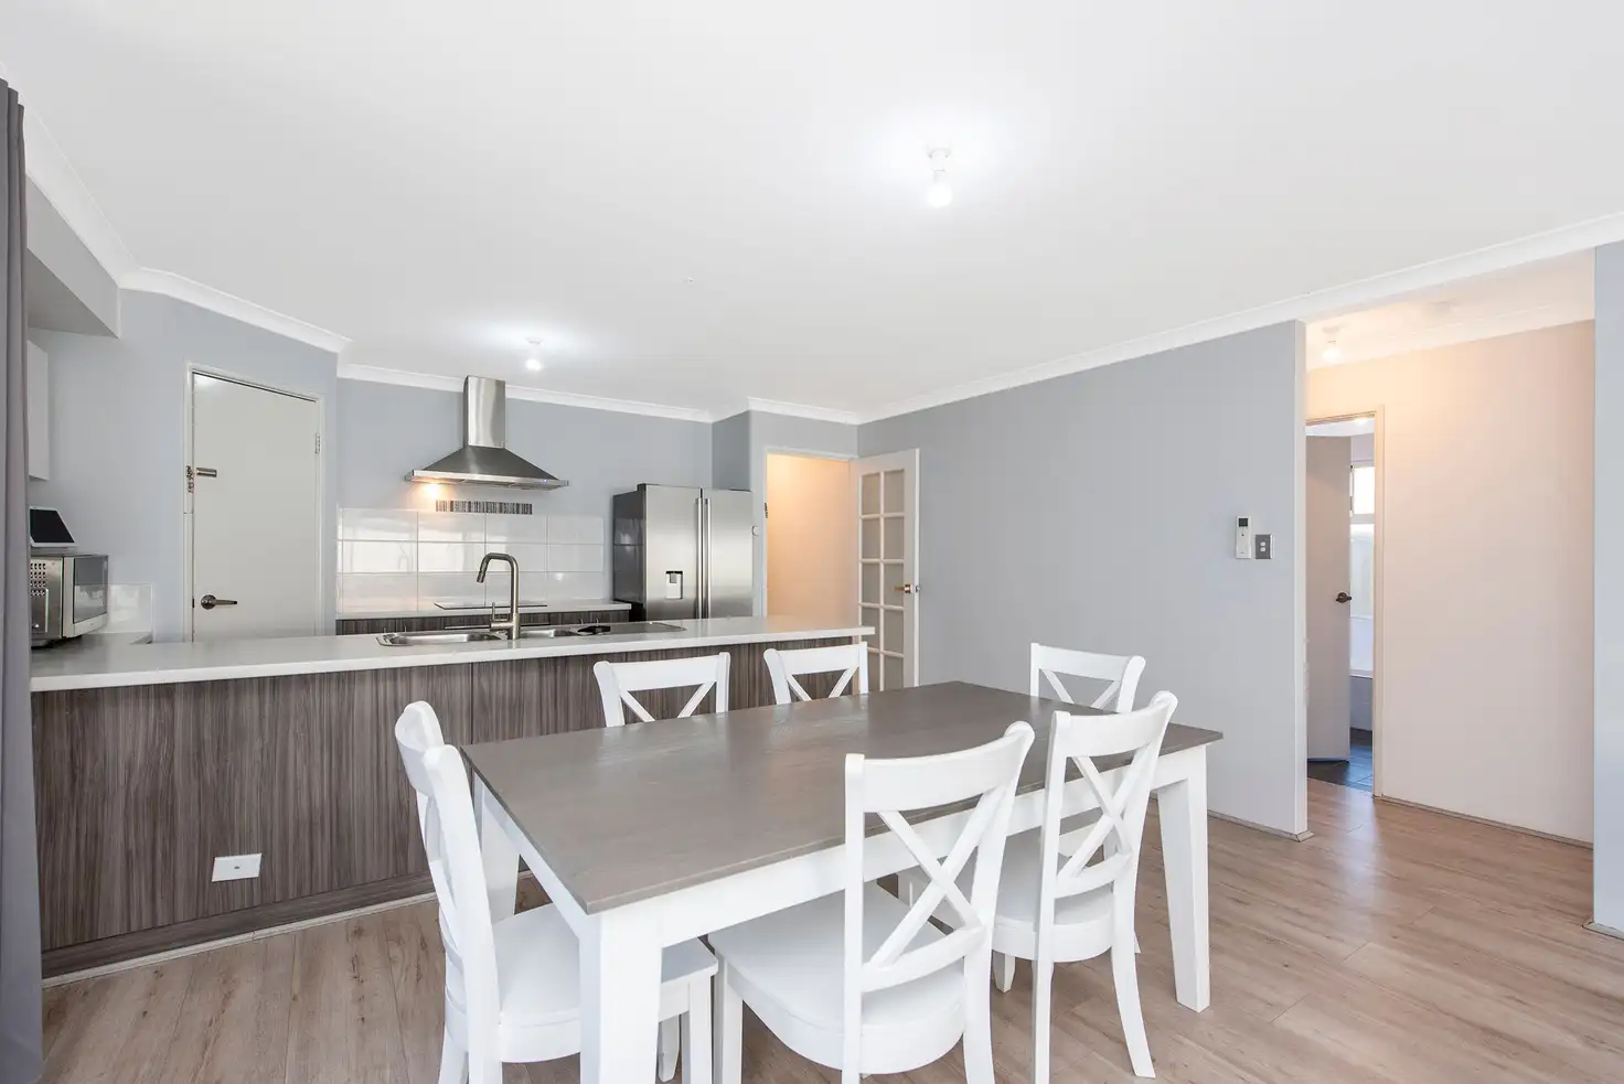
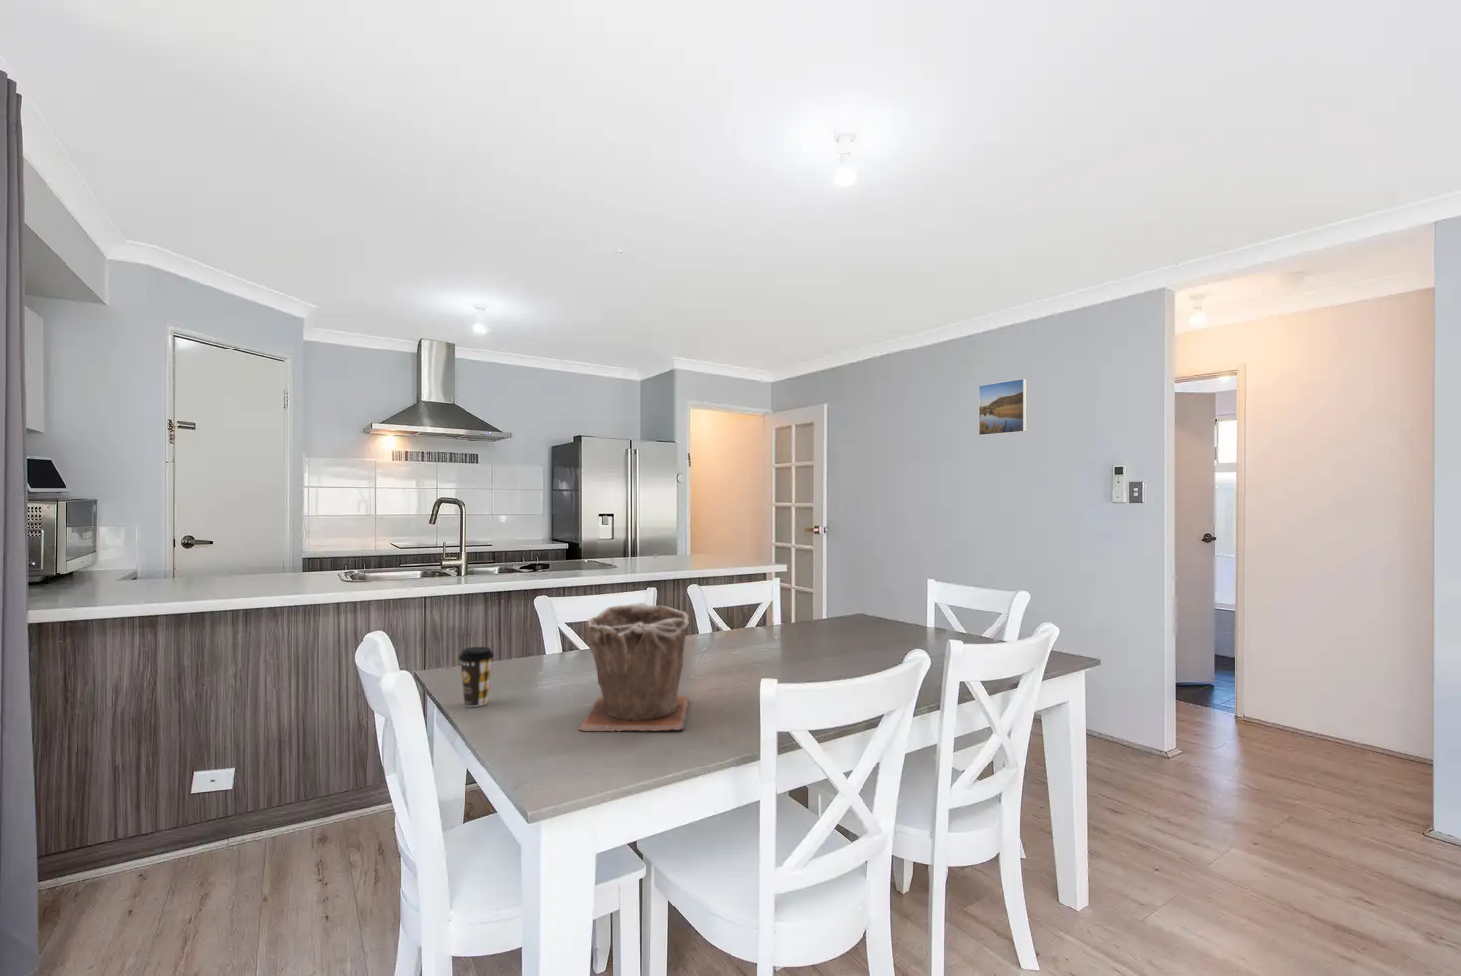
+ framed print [978,378,1029,437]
+ coffee cup [456,646,495,708]
+ plant pot [577,600,690,733]
